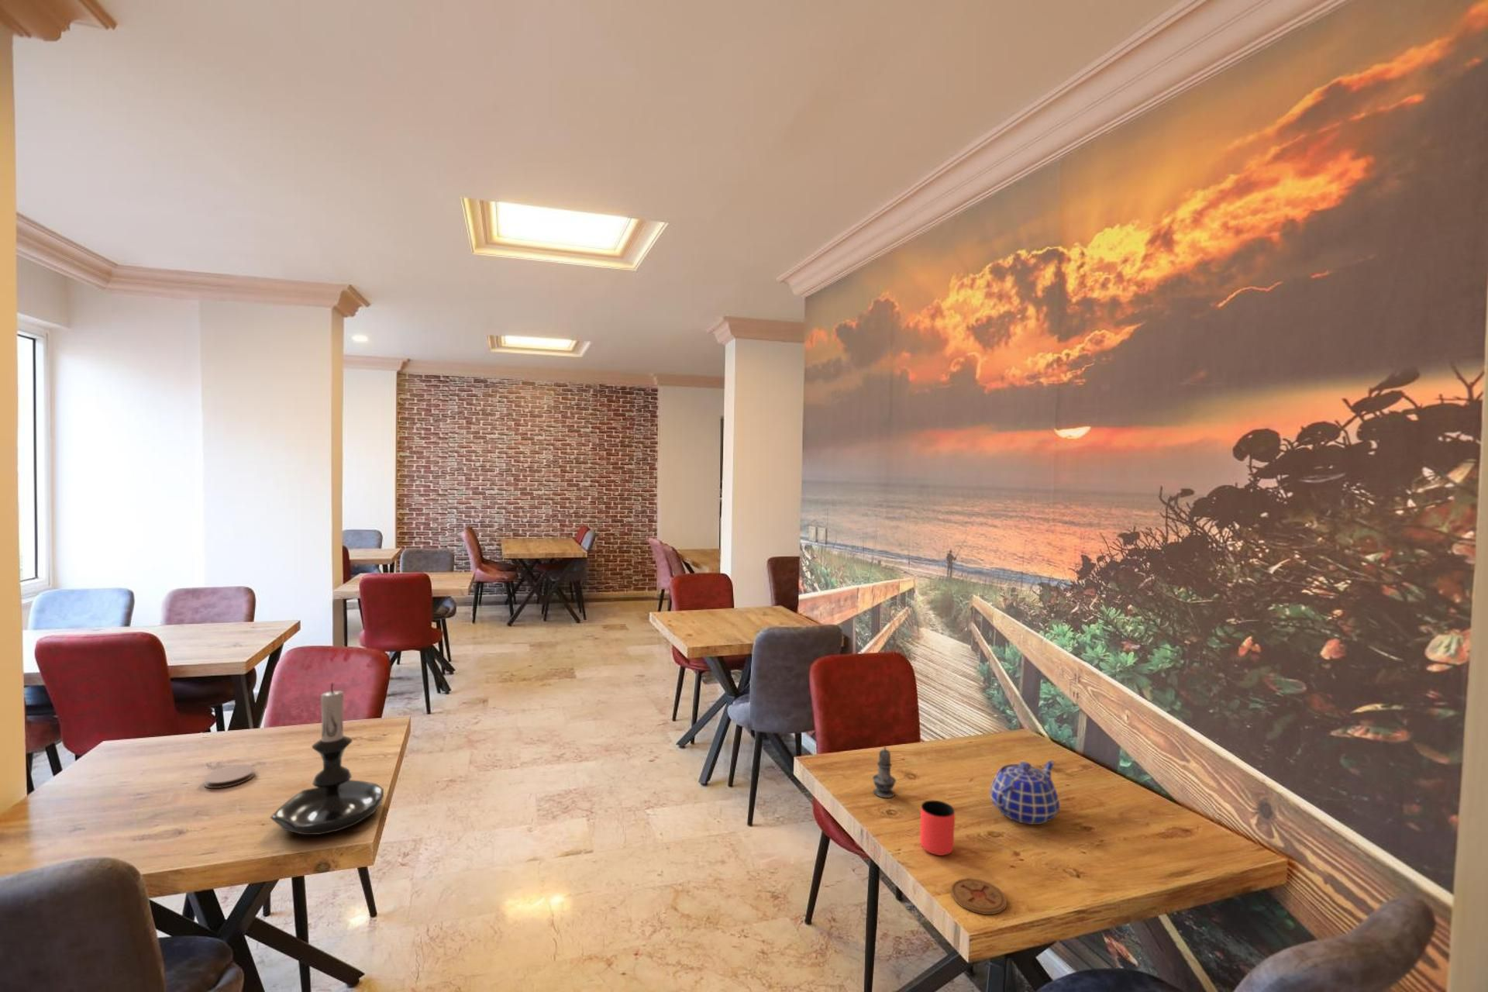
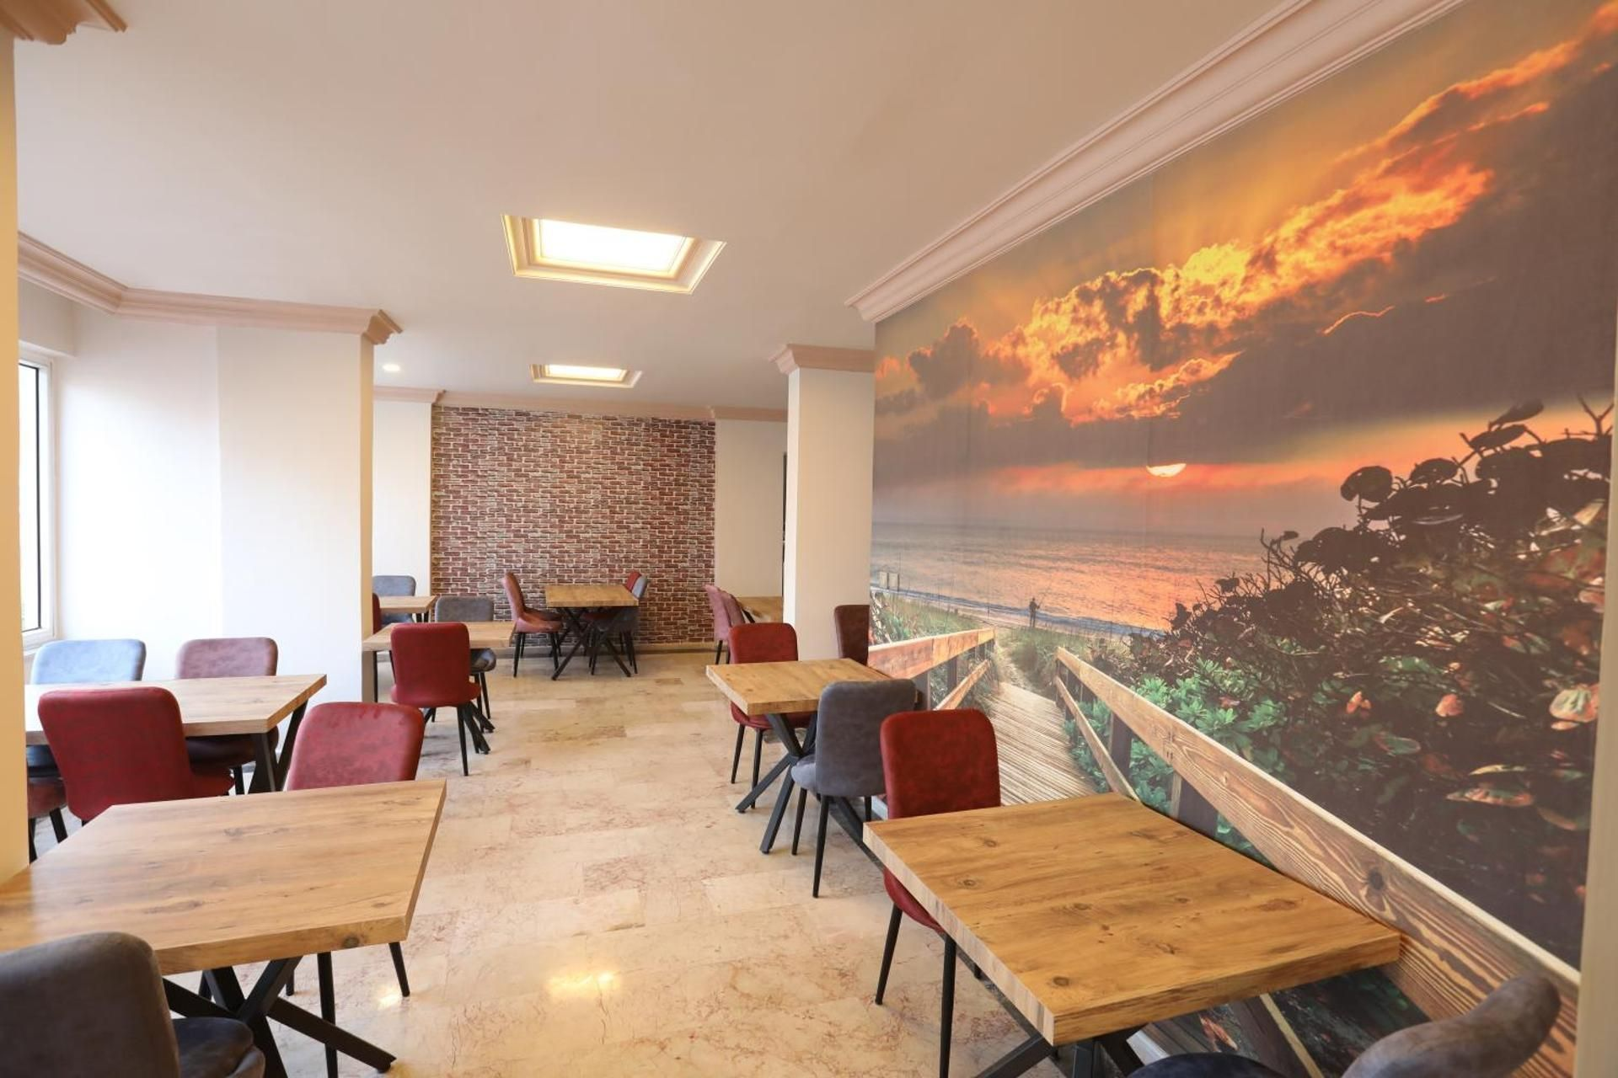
- teapot [990,760,1061,825]
- candle holder [270,683,384,836]
- salt shaker [871,745,897,799]
- coaster [950,877,1008,916]
- coaster [203,764,256,789]
- cup [919,799,955,856]
